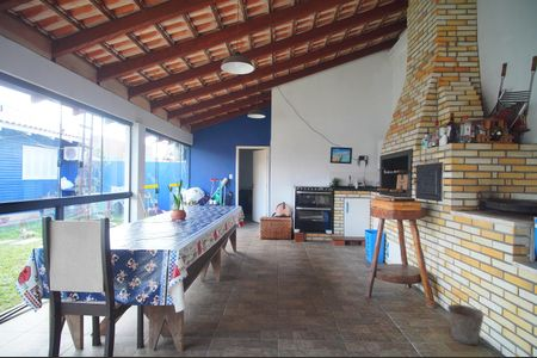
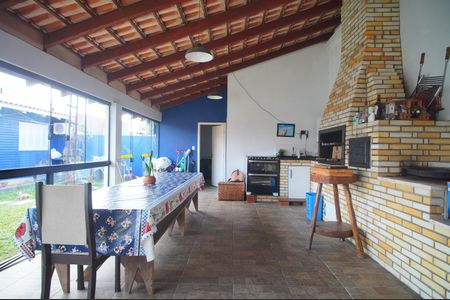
- bucket [446,291,484,346]
